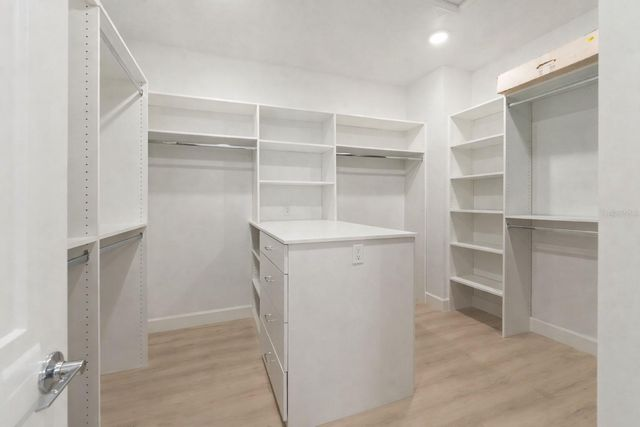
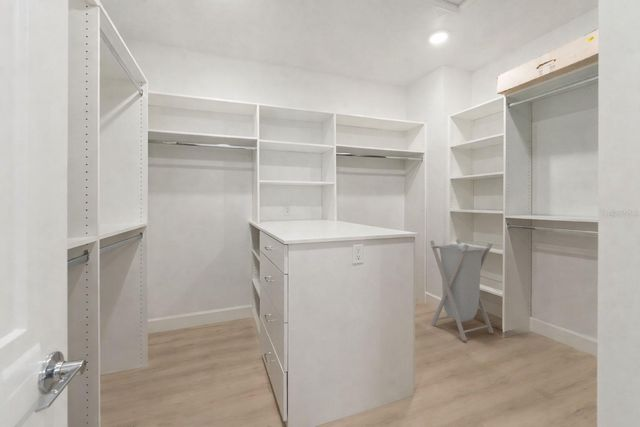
+ laundry hamper [429,238,495,342]
